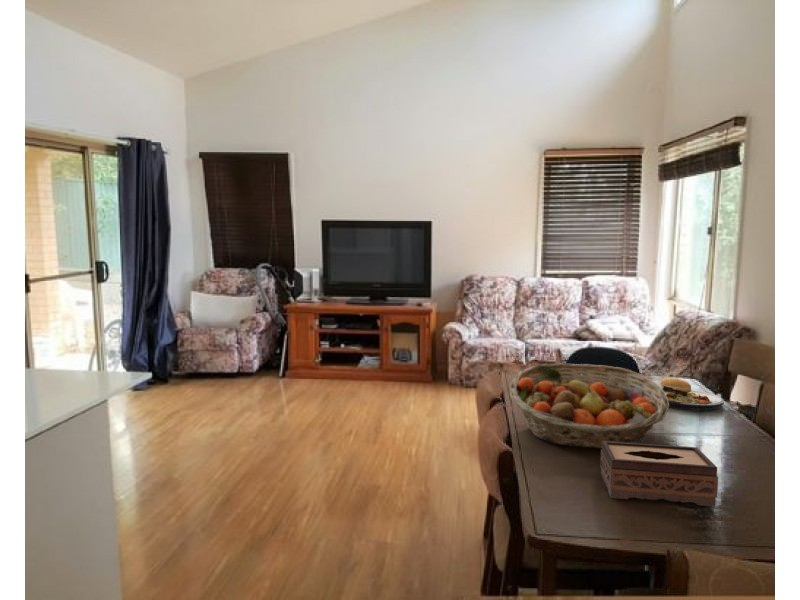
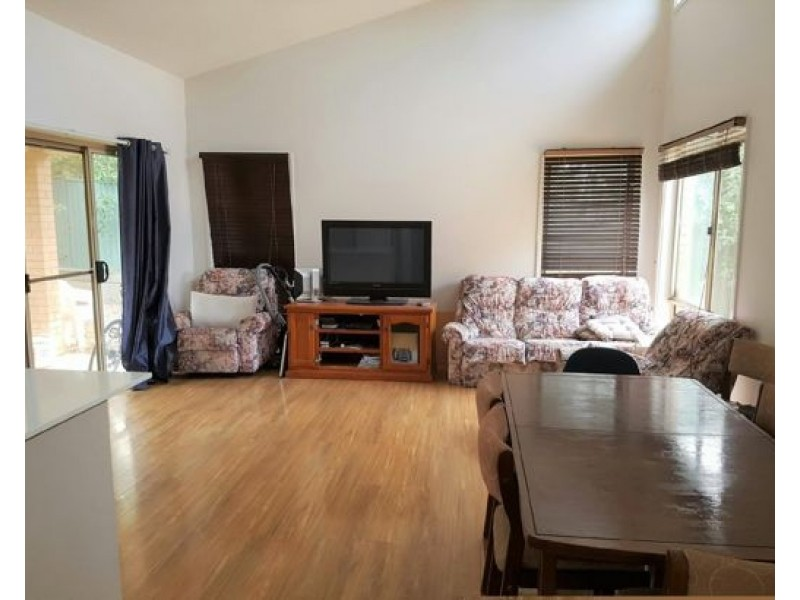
- tissue box [599,441,719,508]
- plate [659,368,725,411]
- fruit basket [509,363,670,450]
